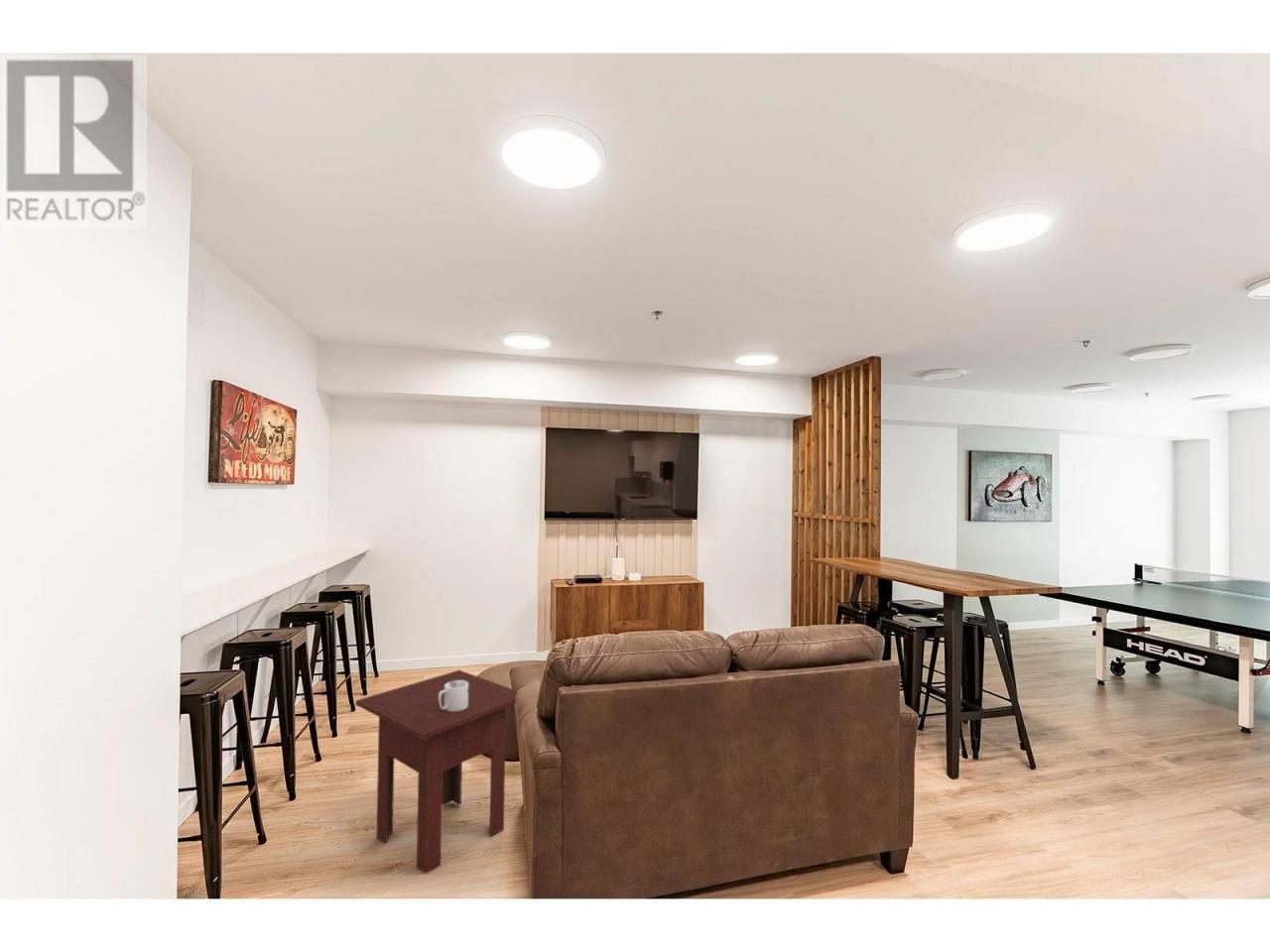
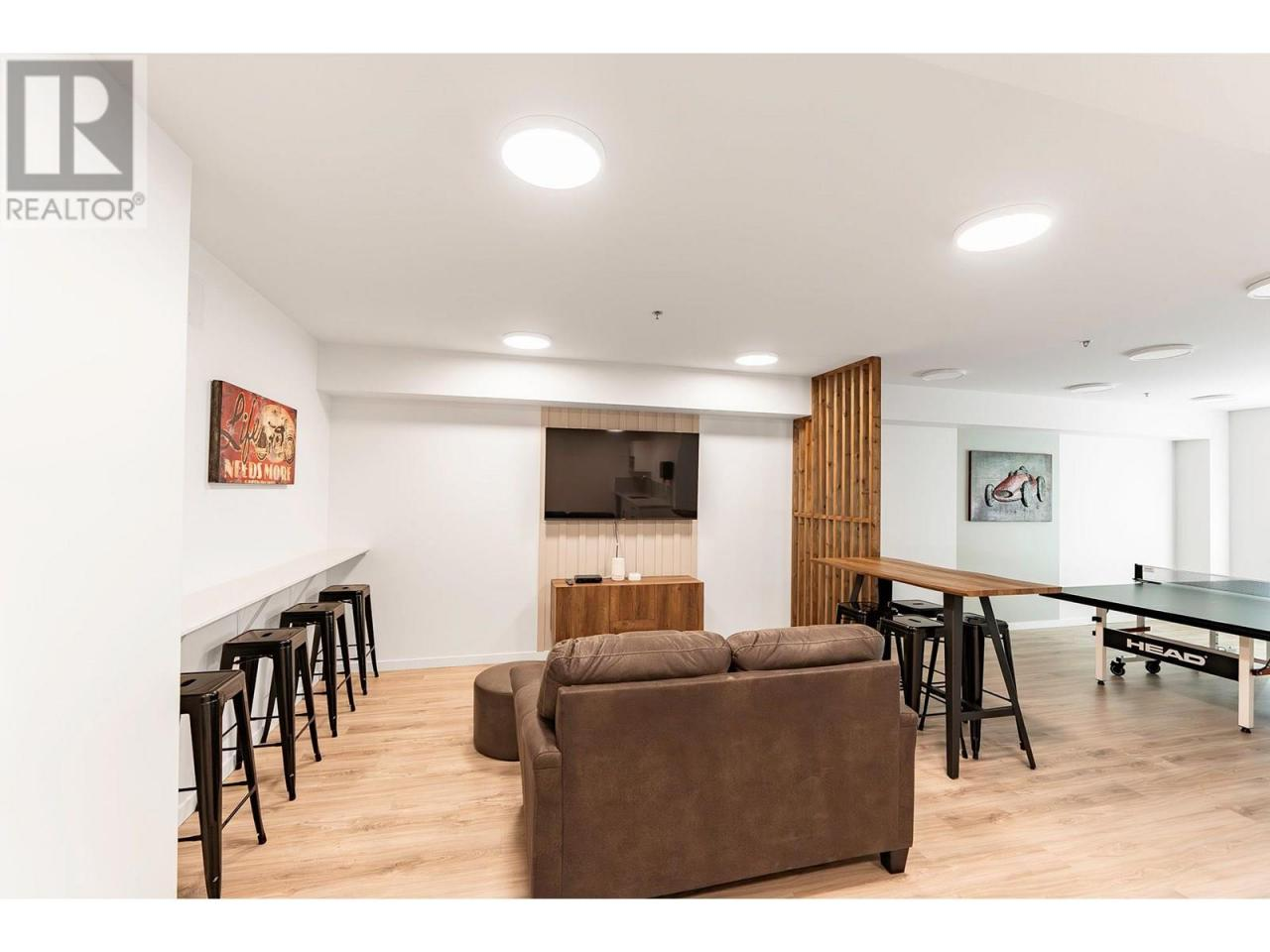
- side table [355,669,519,875]
- mug [439,680,468,712]
